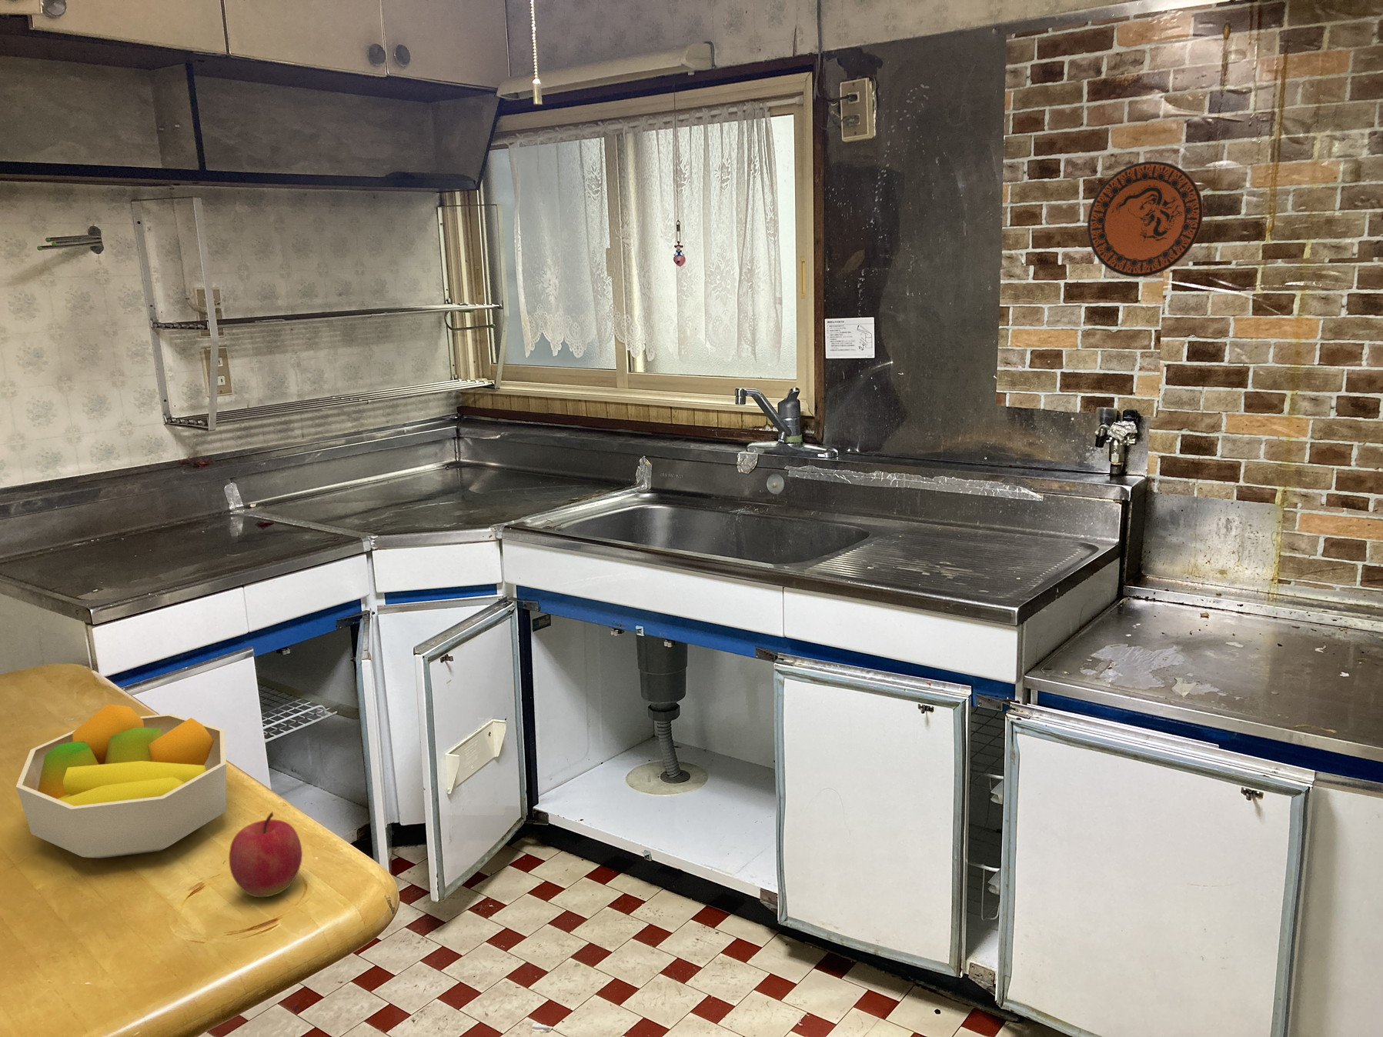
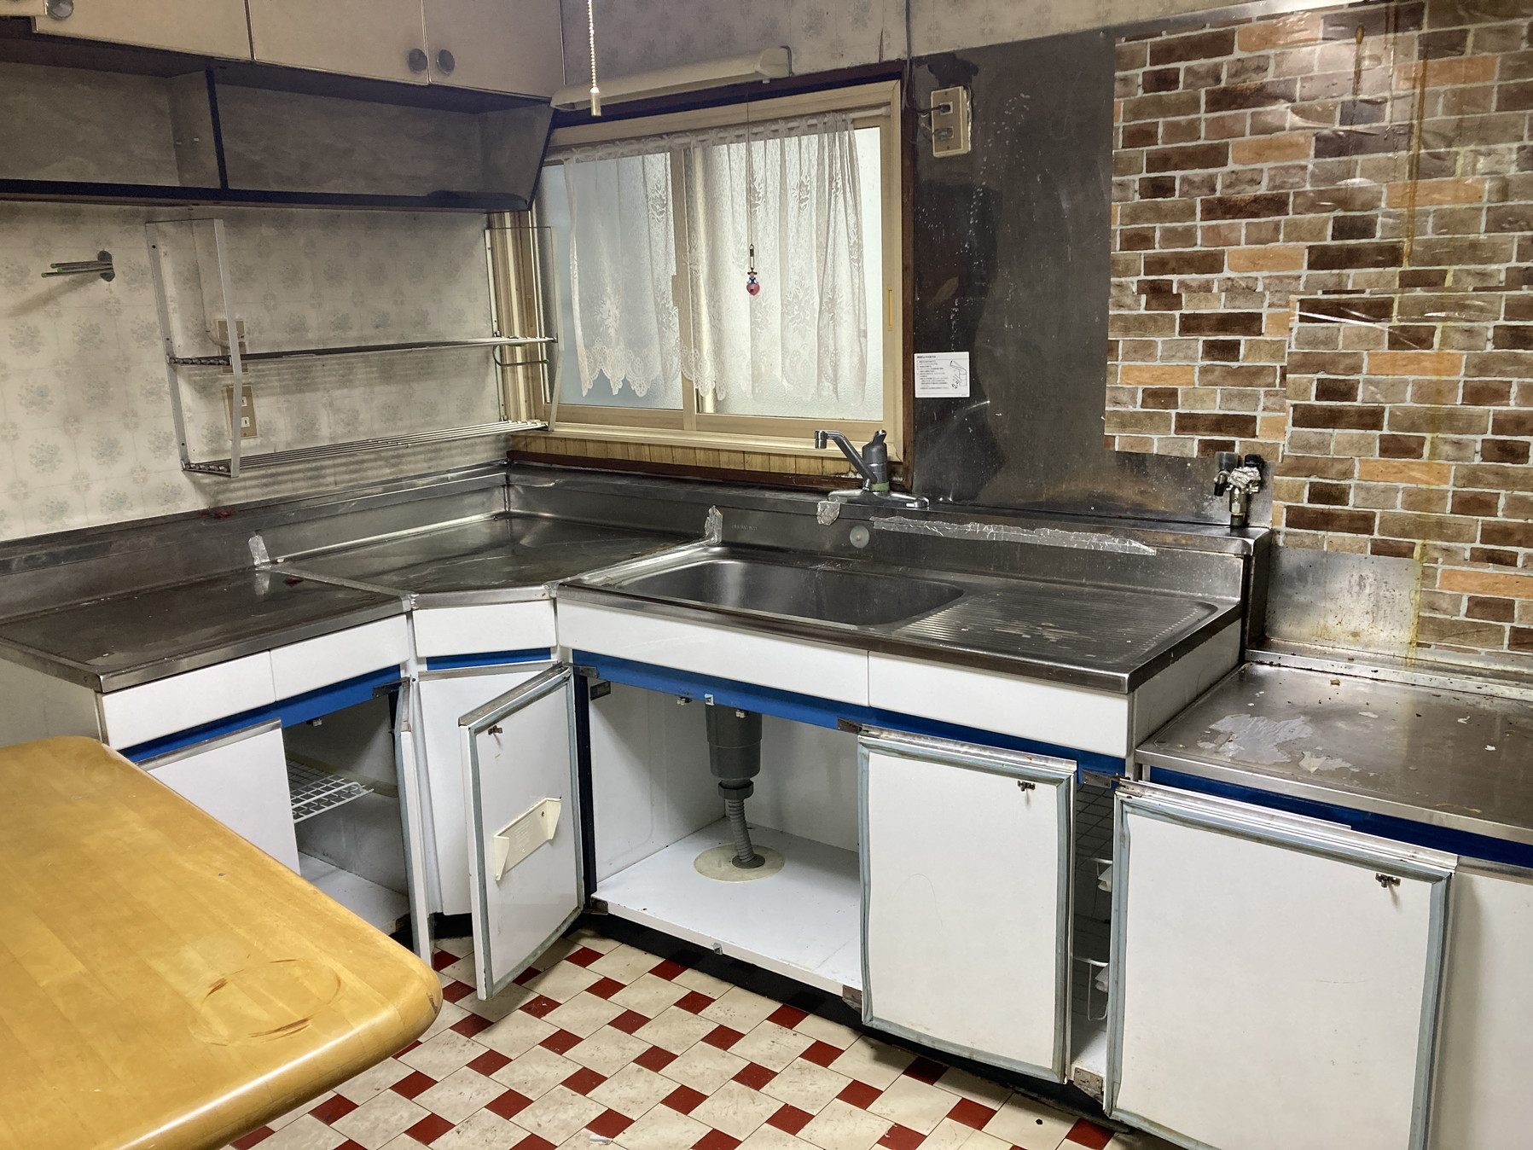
- fruit bowl [15,703,227,858]
- decorative plate [1087,161,1203,278]
- apple [229,810,303,898]
